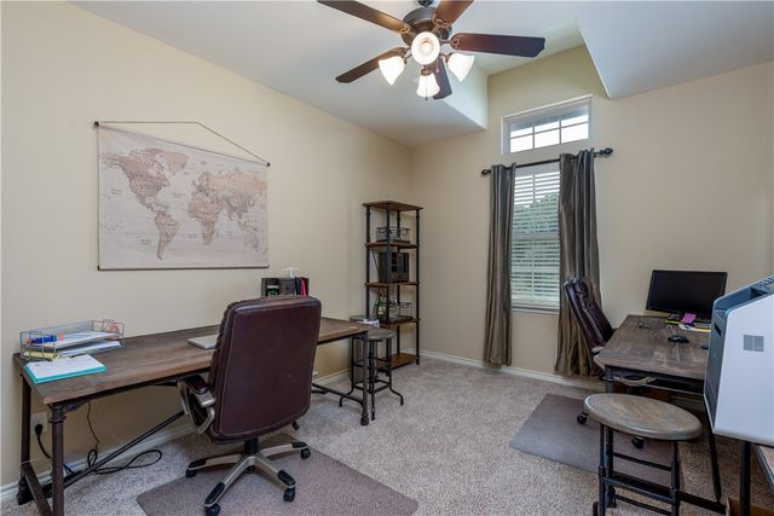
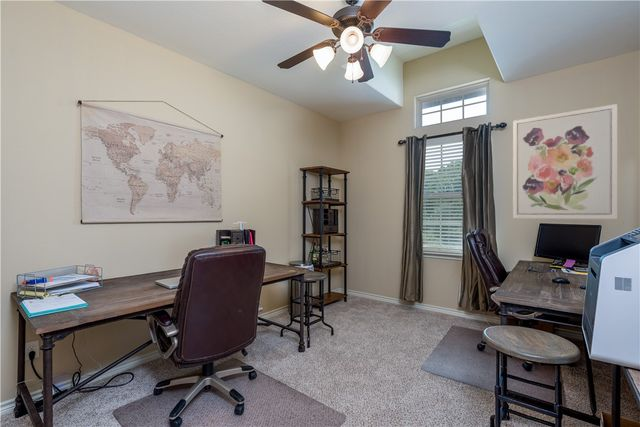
+ wall art [512,103,618,220]
